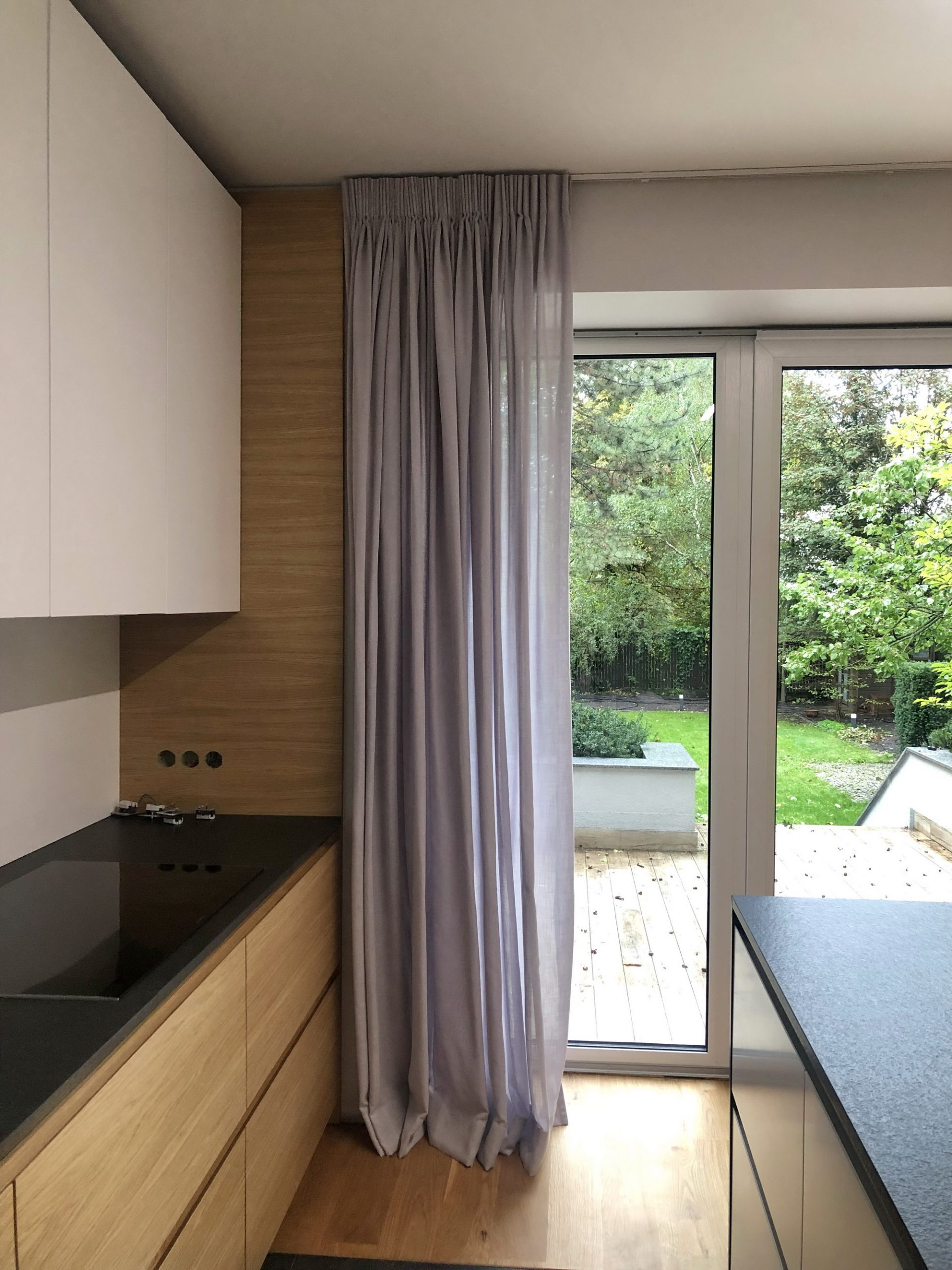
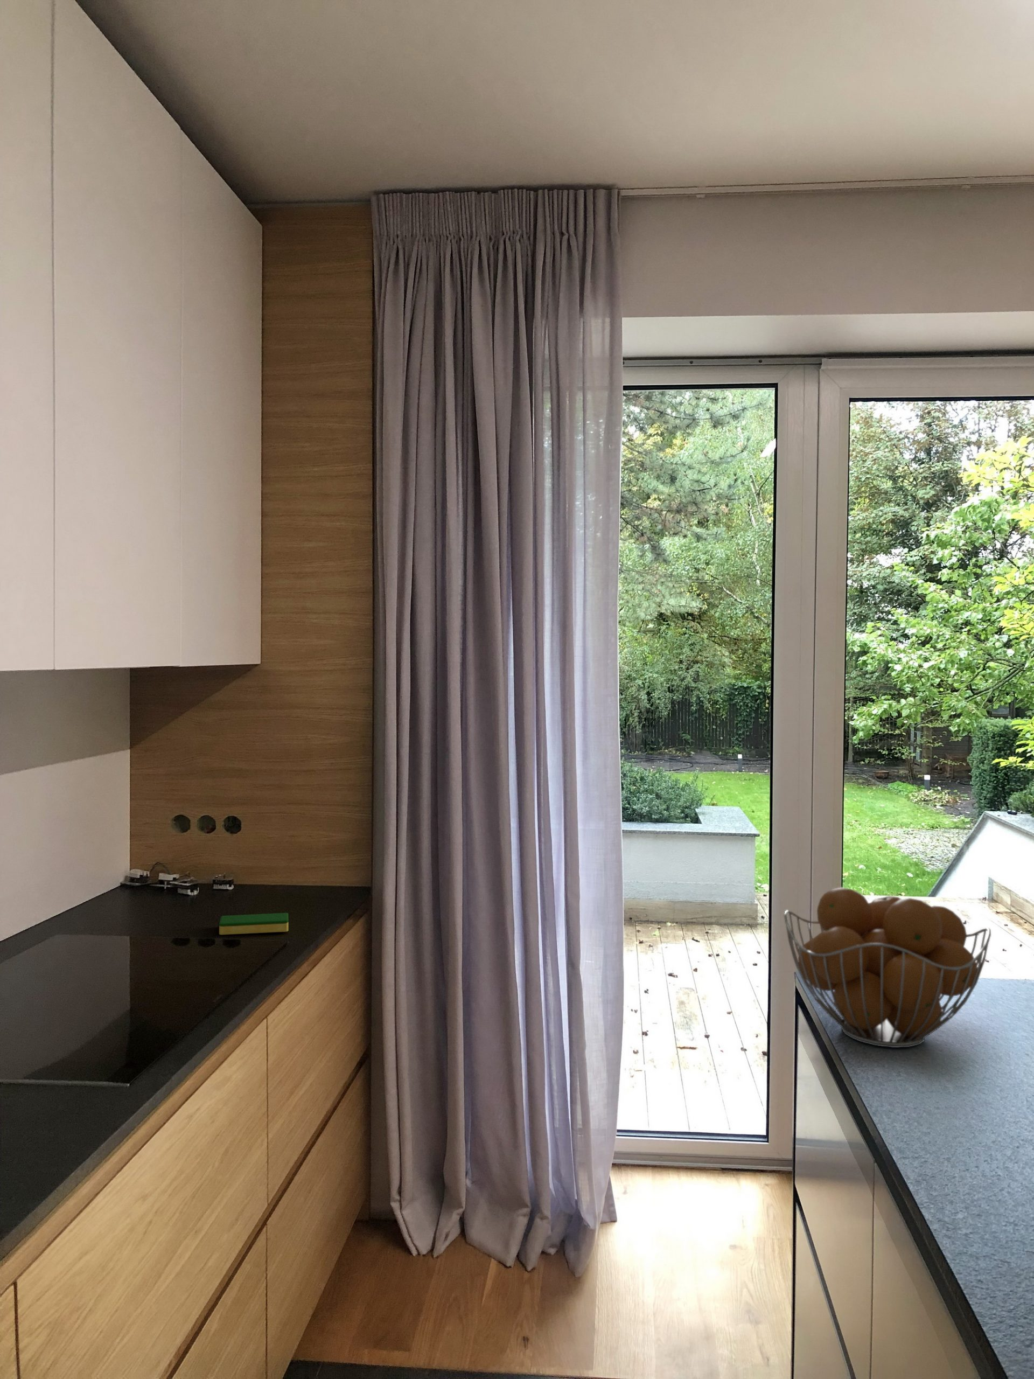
+ fruit basket [783,887,992,1048]
+ dish sponge [218,912,289,936]
